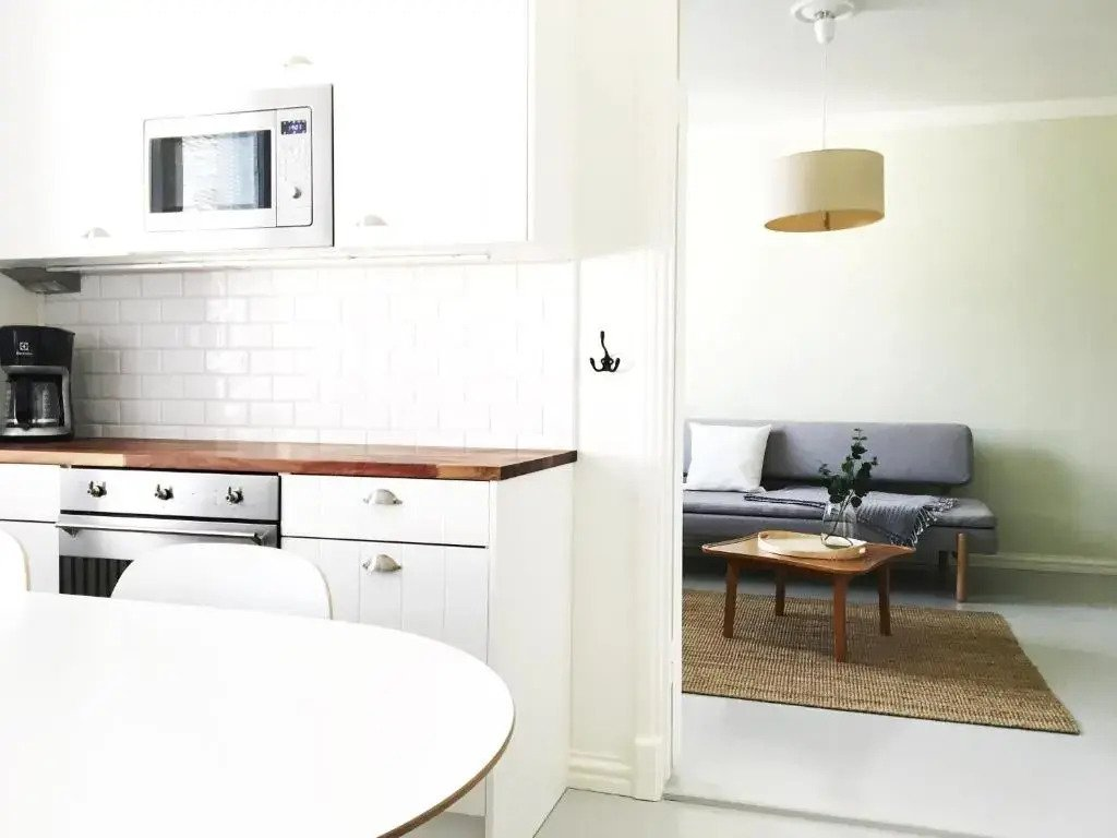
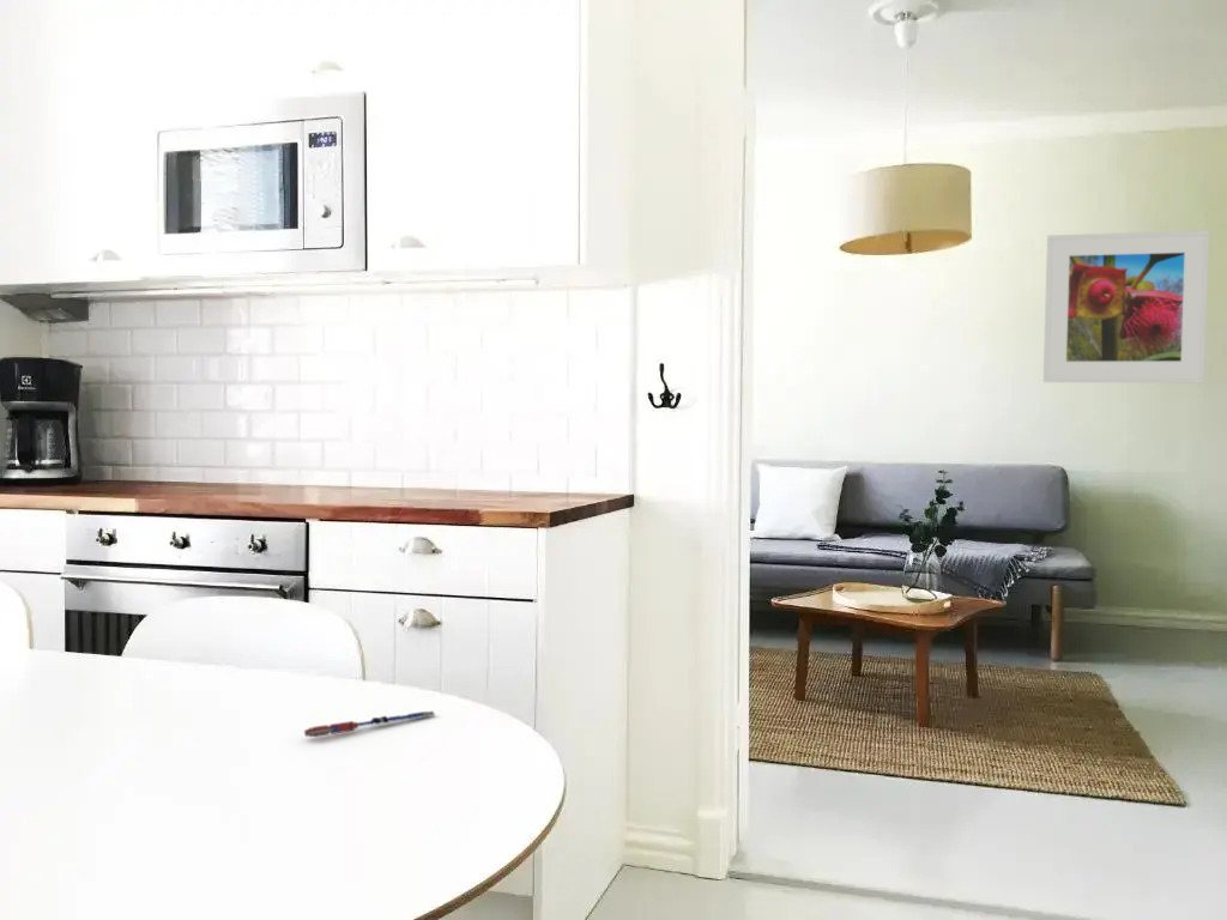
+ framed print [1042,229,1210,383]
+ pen [303,710,435,738]
